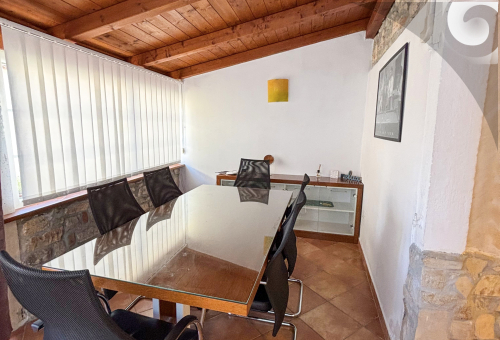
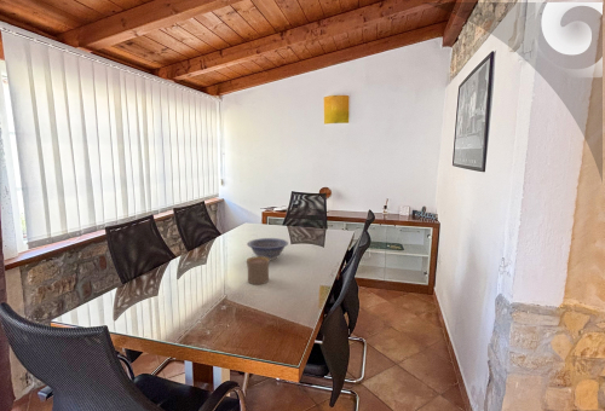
+ cup [246,255,271,285]
+ decorative bowl [246,237,289,261]
